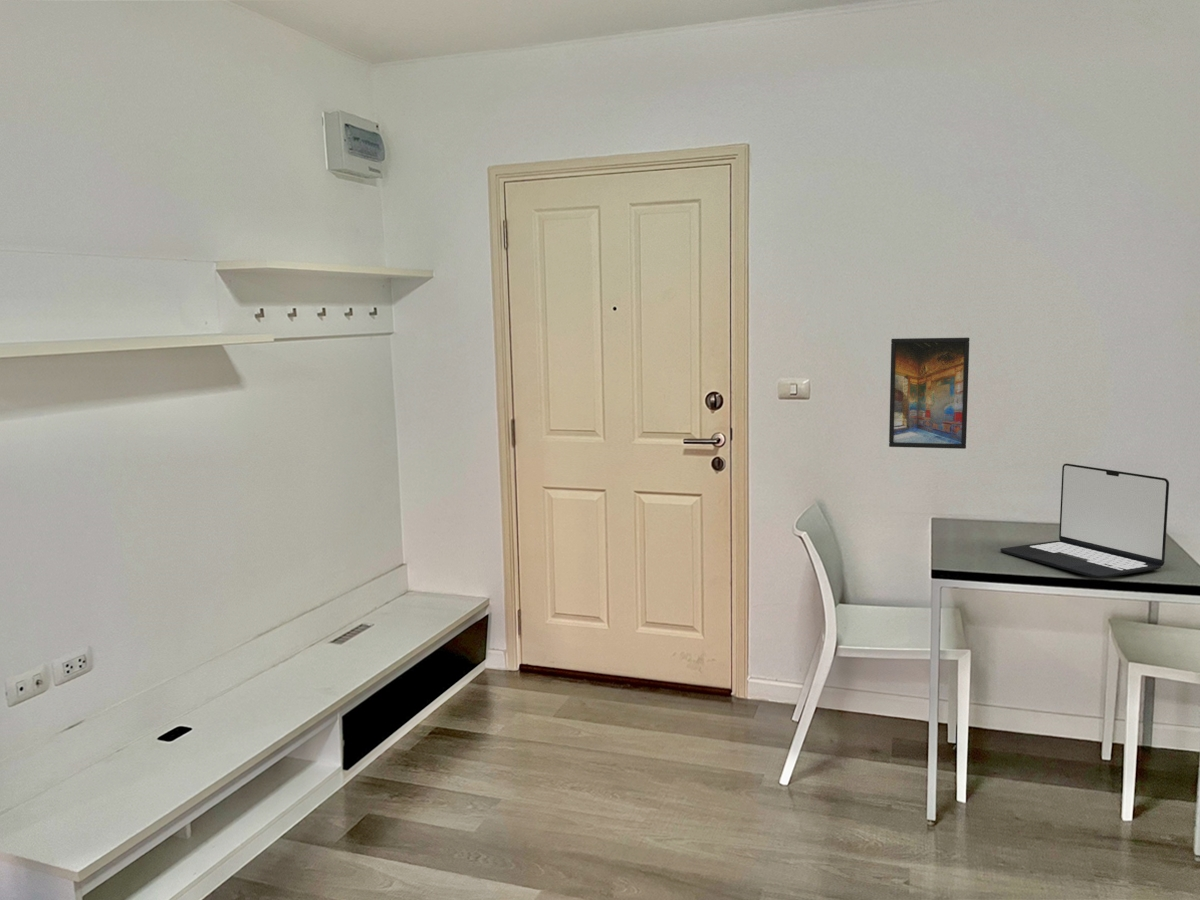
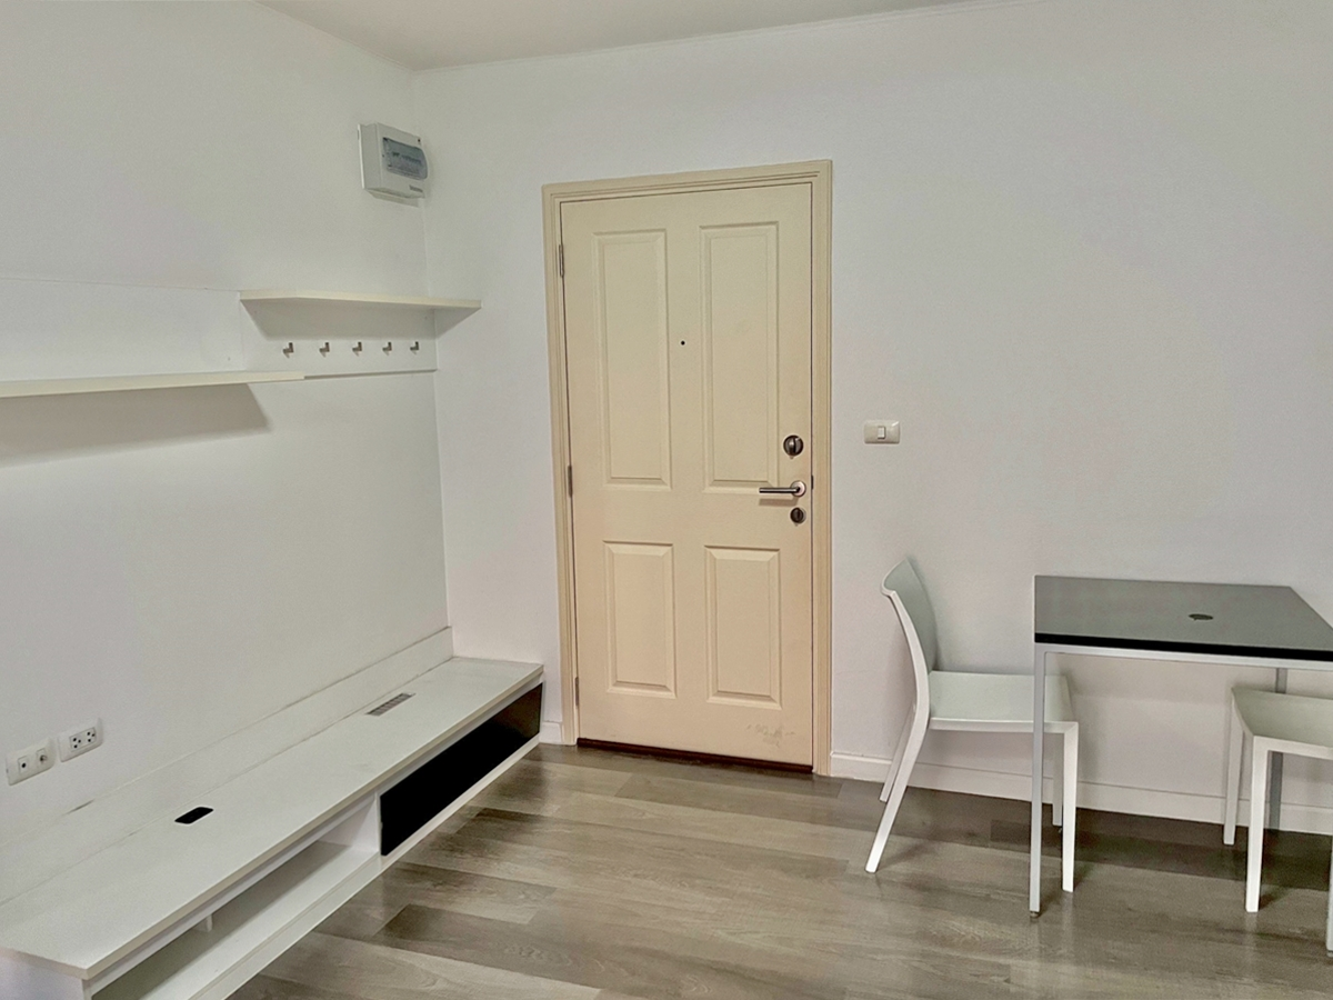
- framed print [888,337,970,450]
- laptop [999,463,1170,579]
